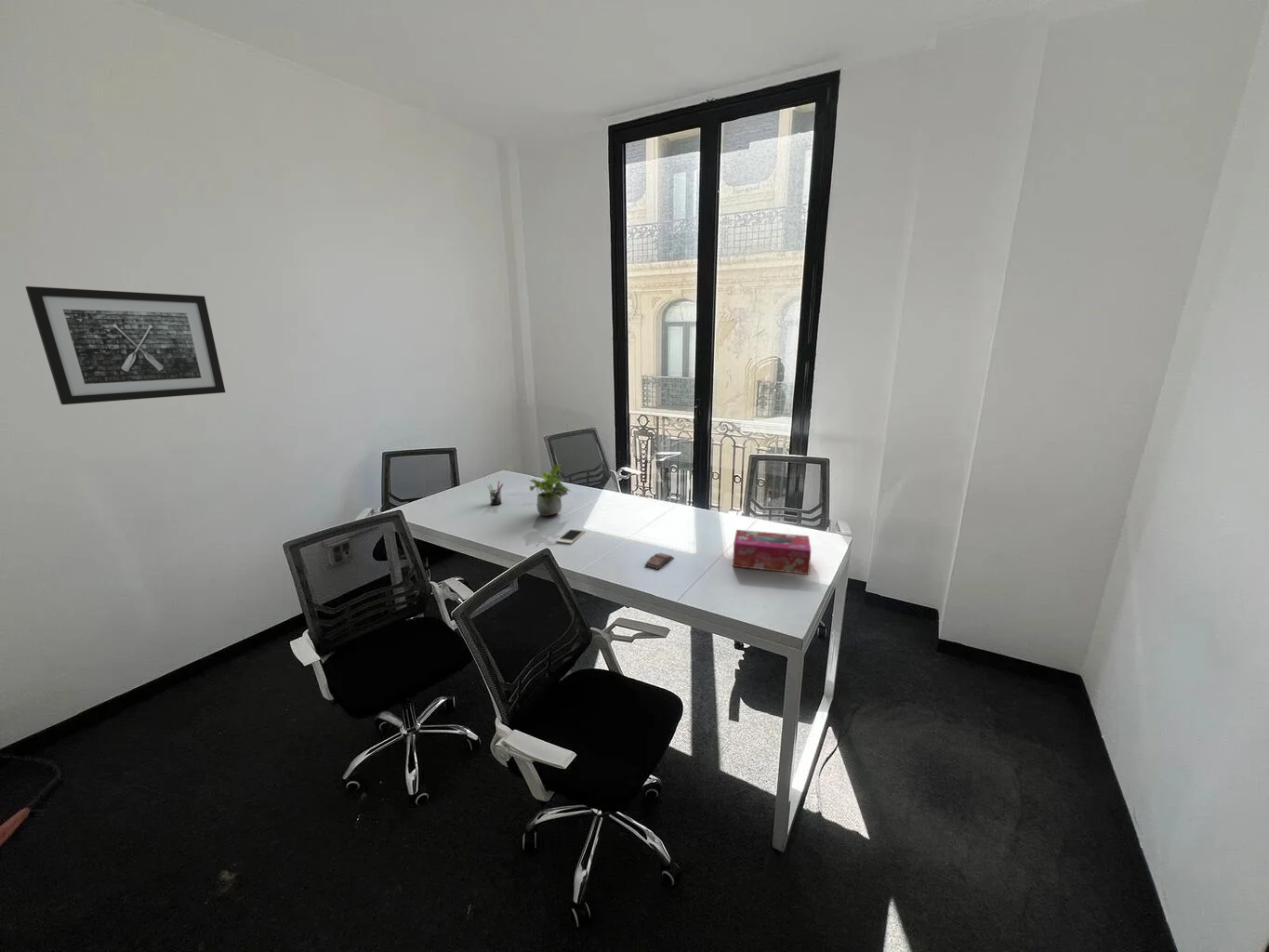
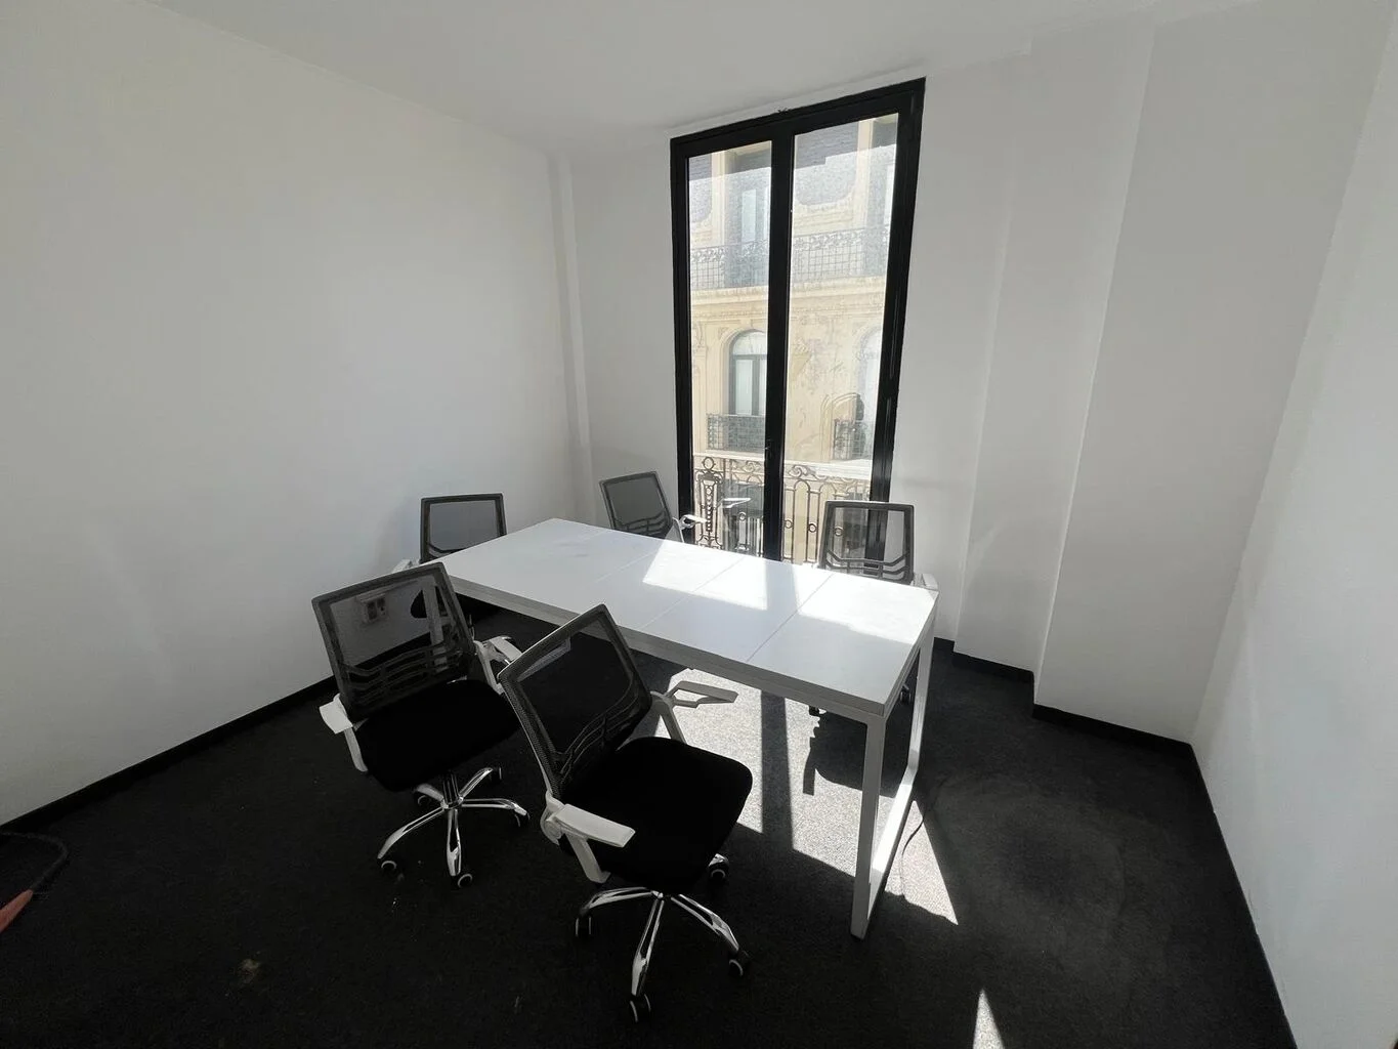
- book [643,552,675,570]
- cell phone [555,528,587,545]
- pen holder [487,480,504,506]
- potted plant [528,463,571,517]
- wall art [24,285,226,405]
- tissue box [732,529,812,575]
